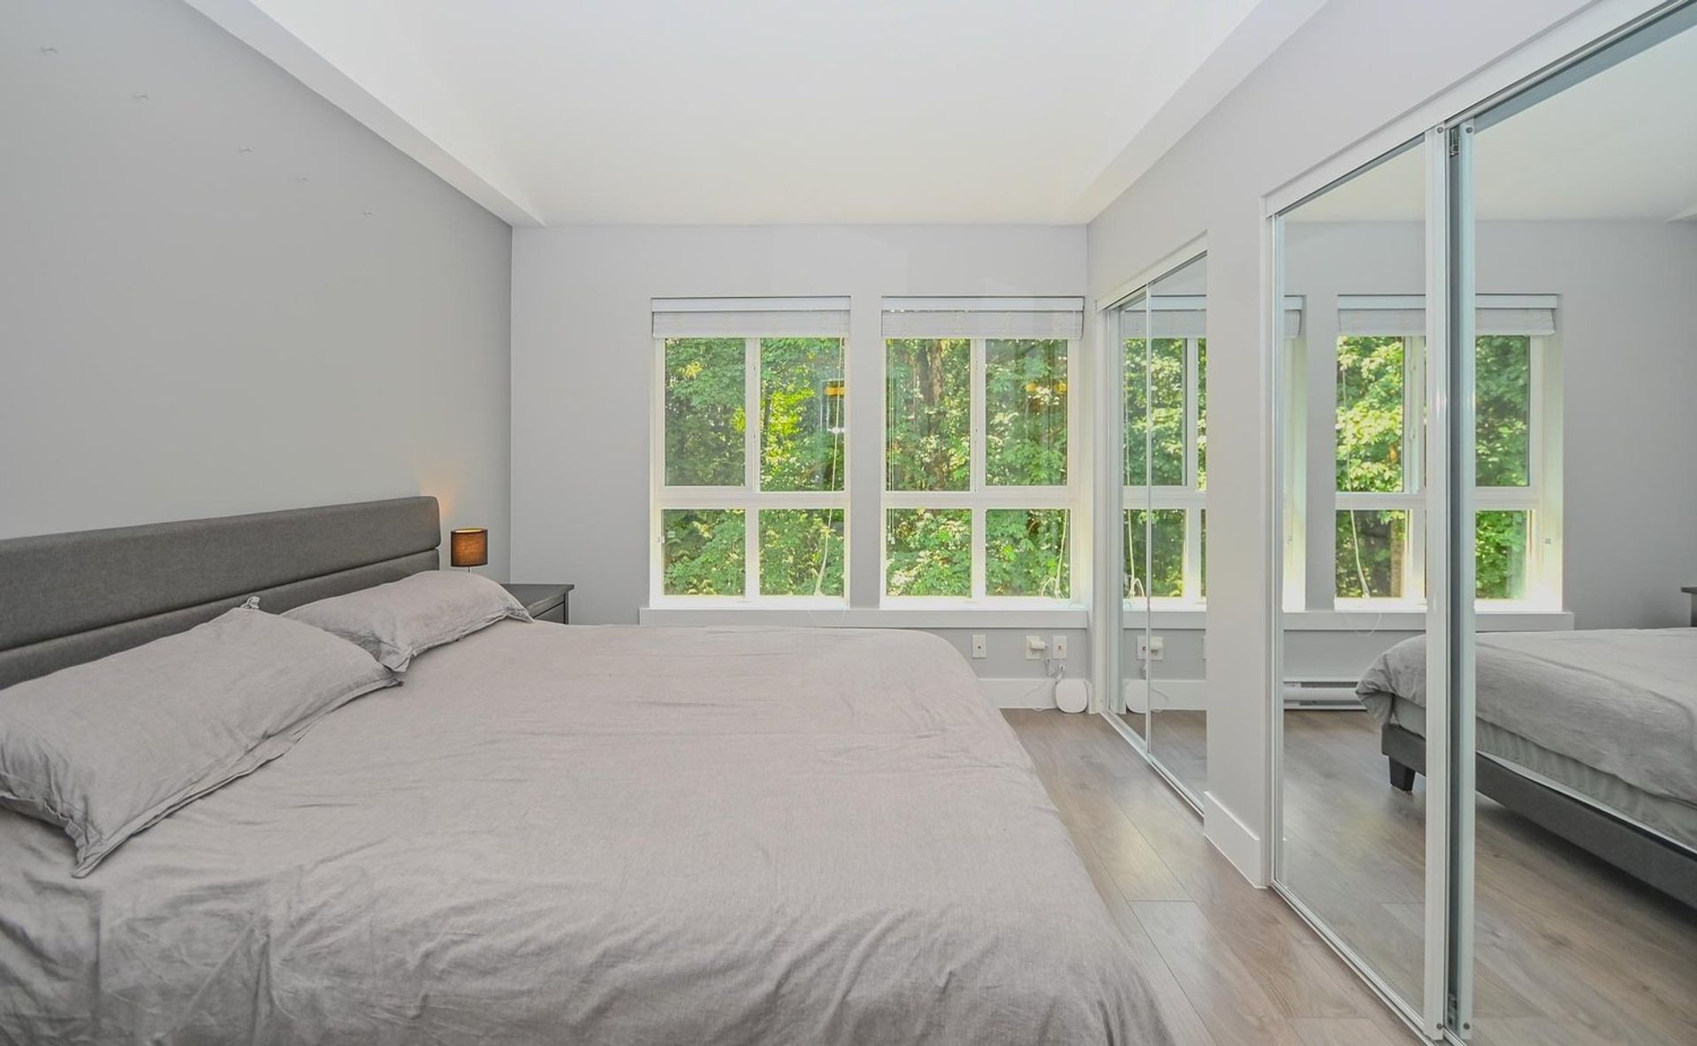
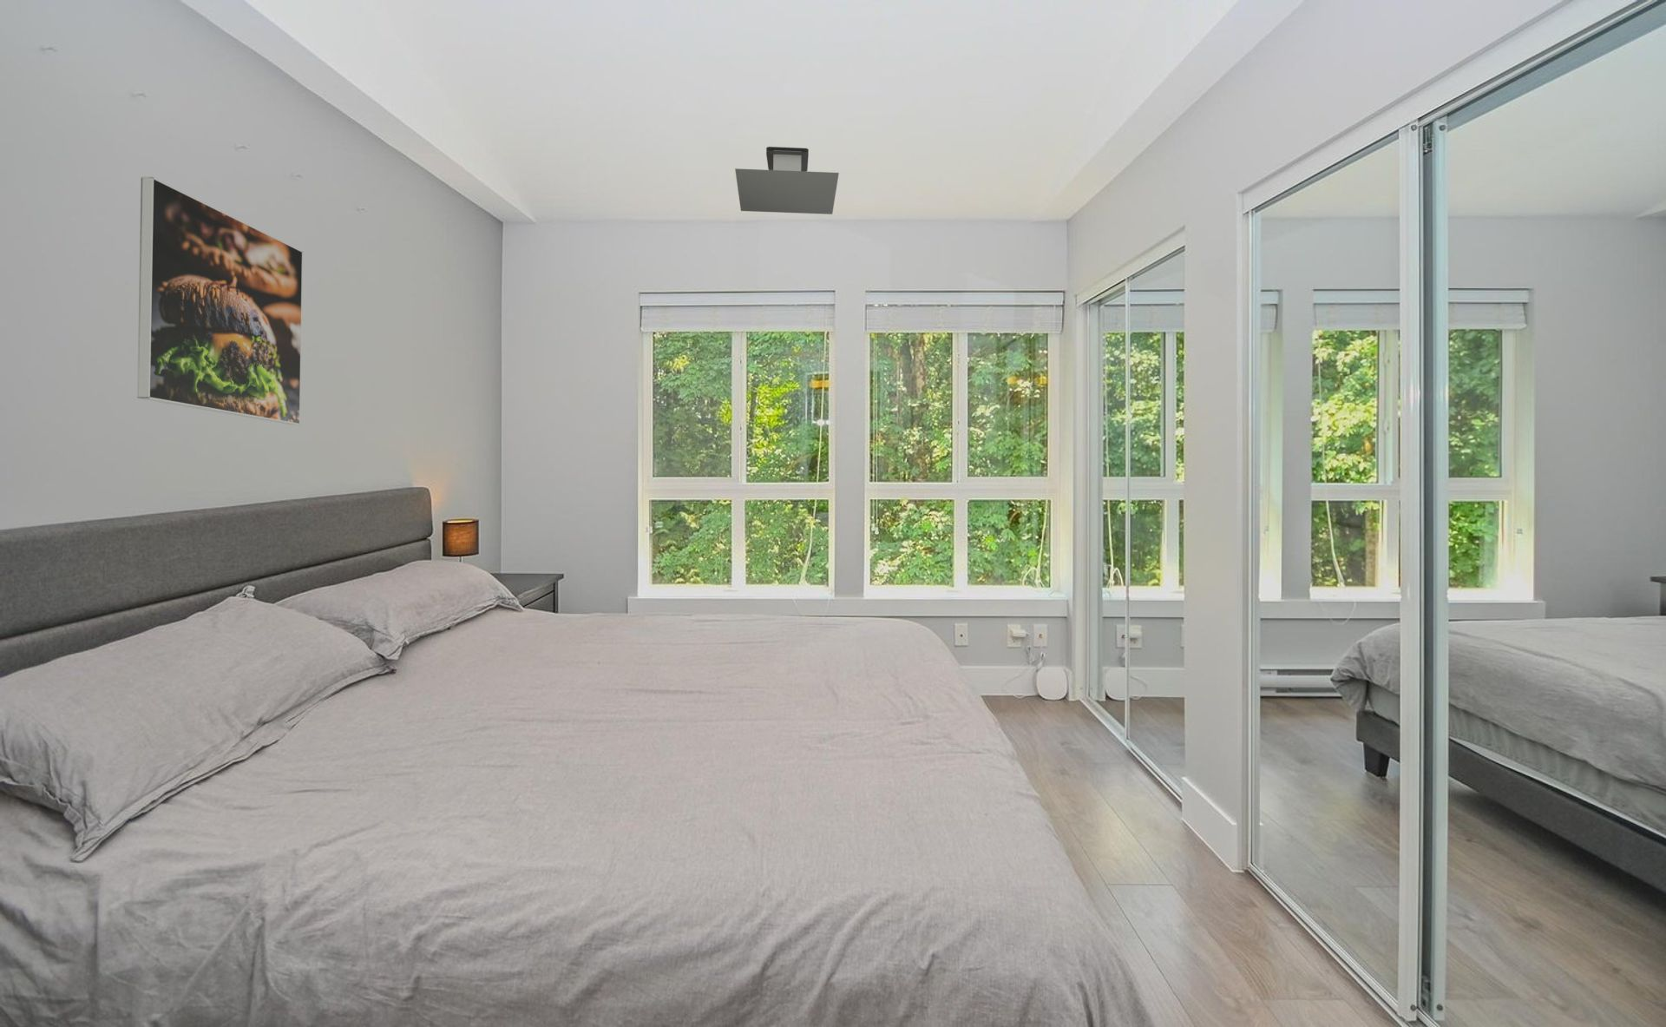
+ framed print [136,176,303,425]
+ ceiling light [734,146,840,215]
